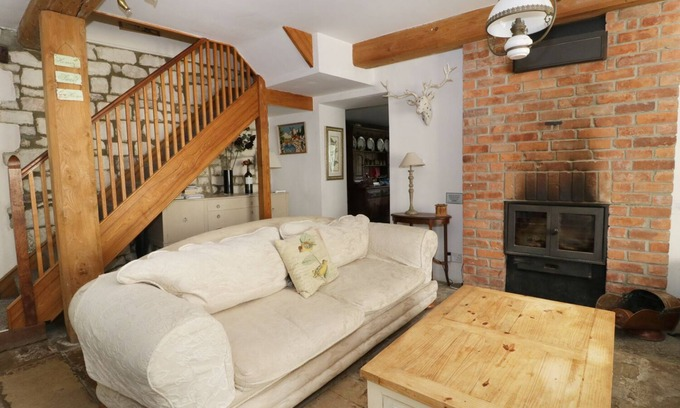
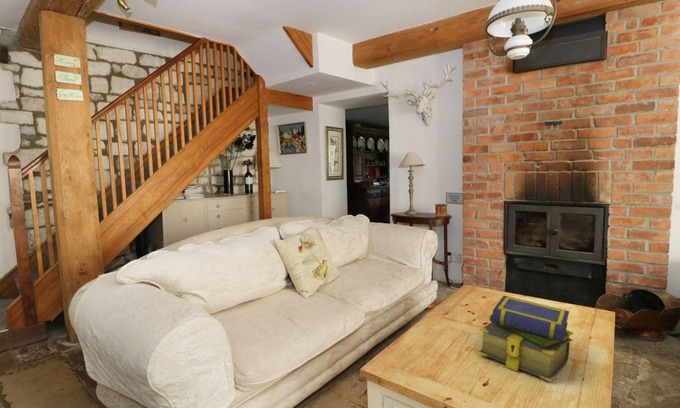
+ stack of books [477,295,575,383]
